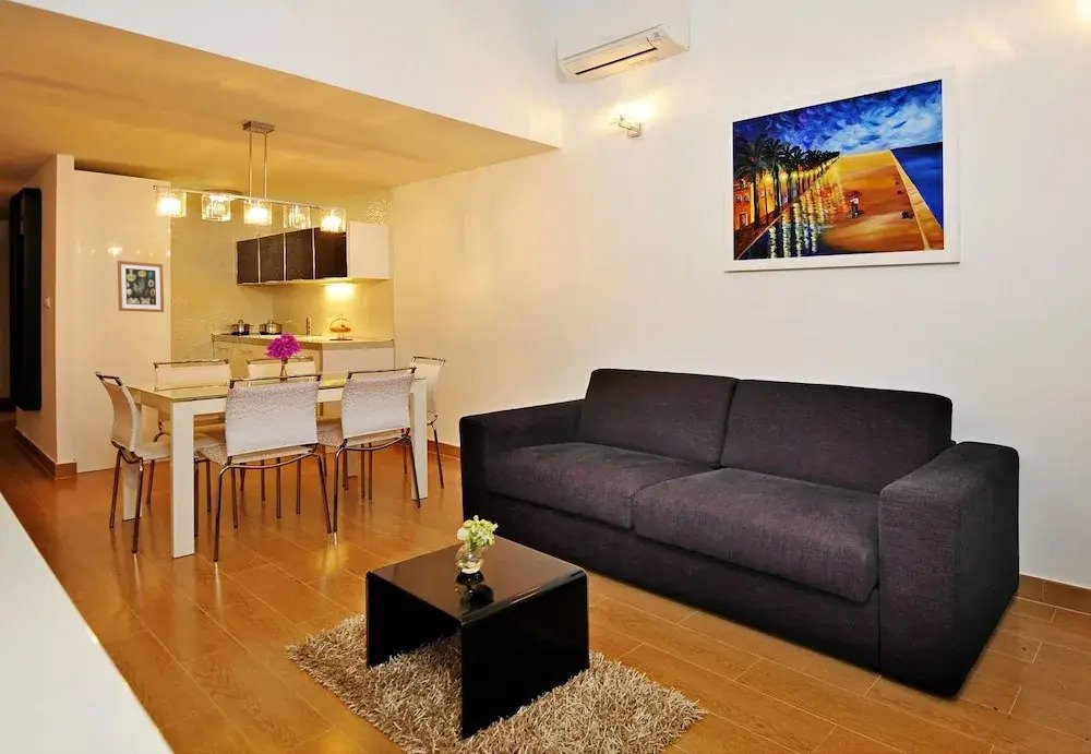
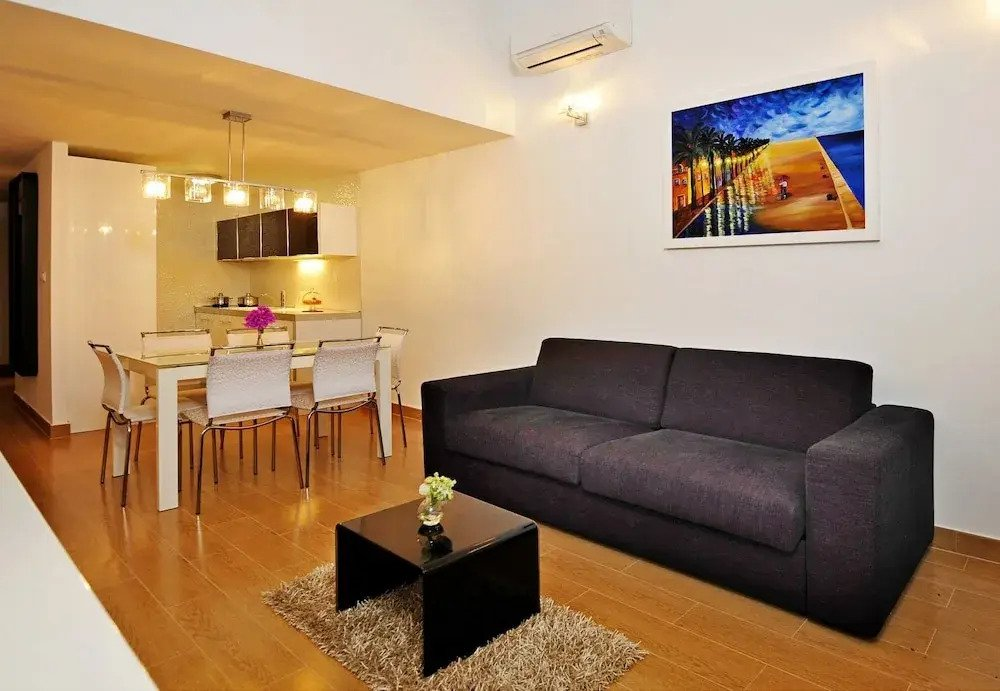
- wall art [117,260,165,313]
